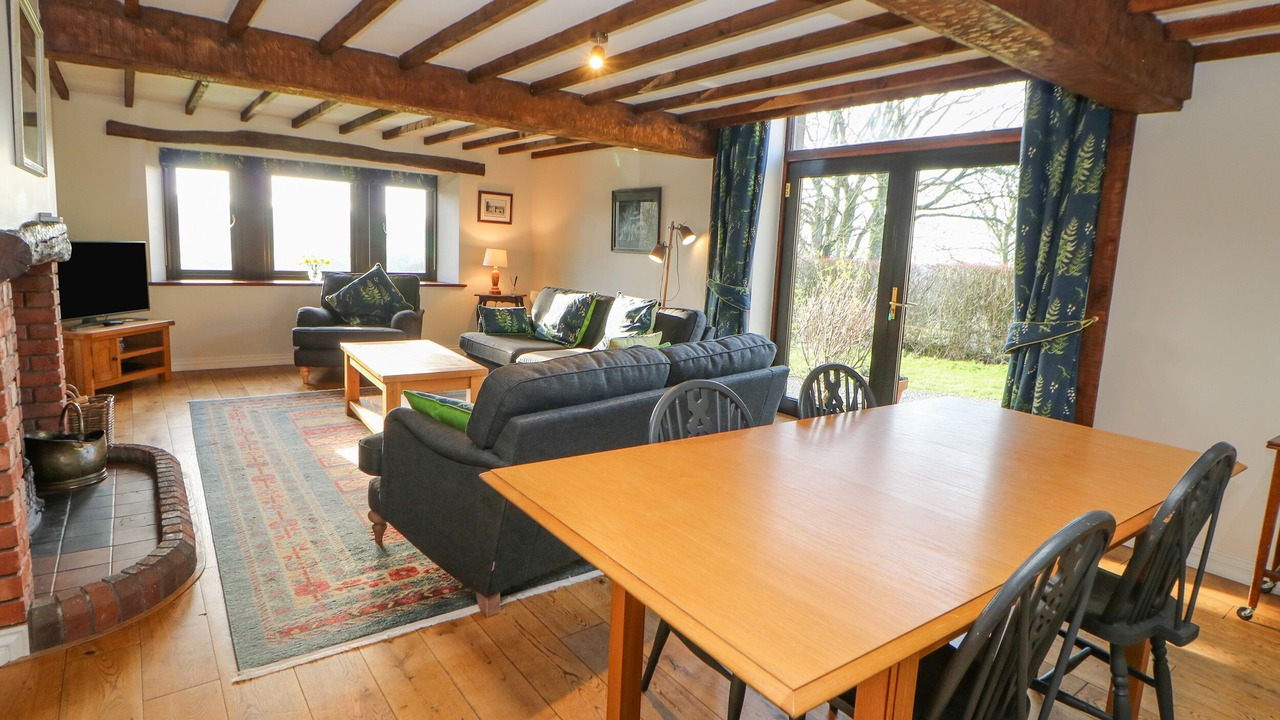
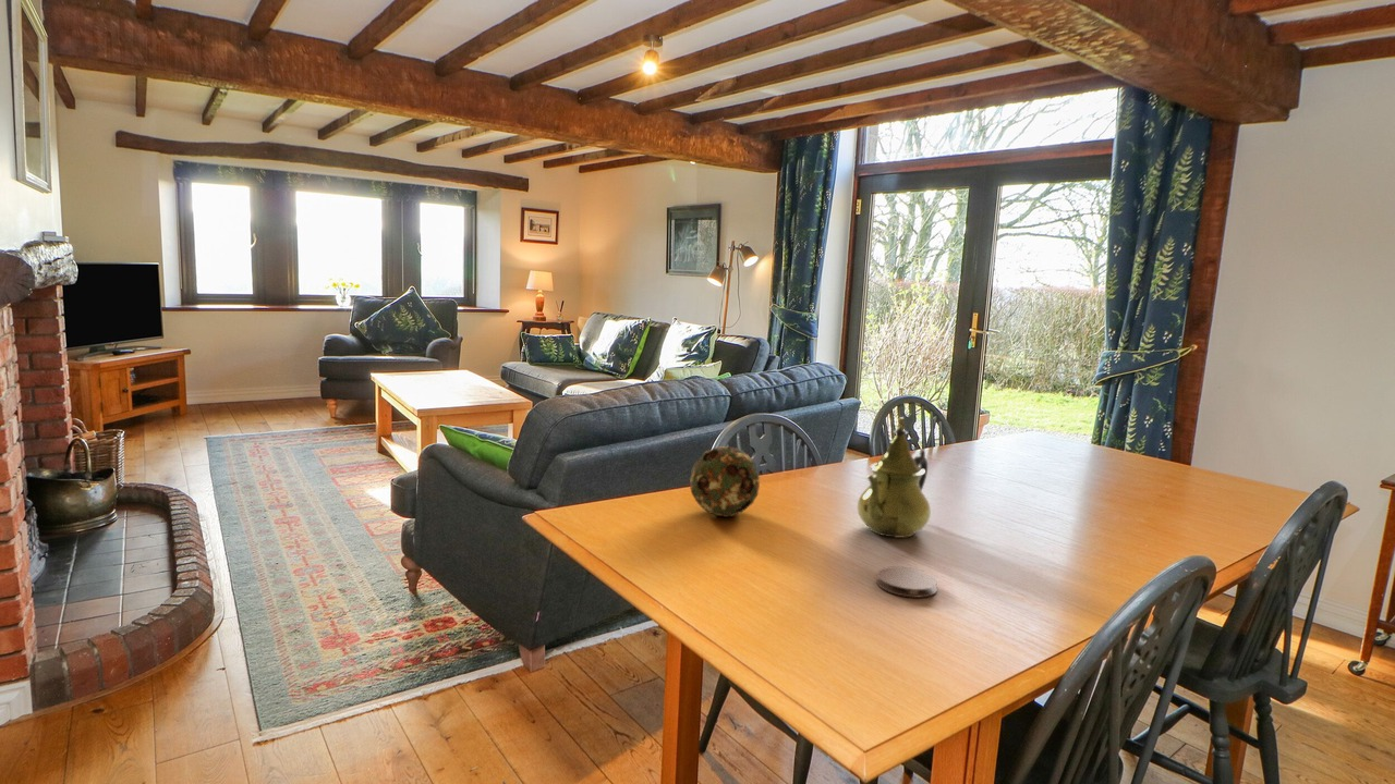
+ teapot [857,416,932,539]
+ coaster [875,565,938,599]
+ decorative ball [689,445,761,518]
